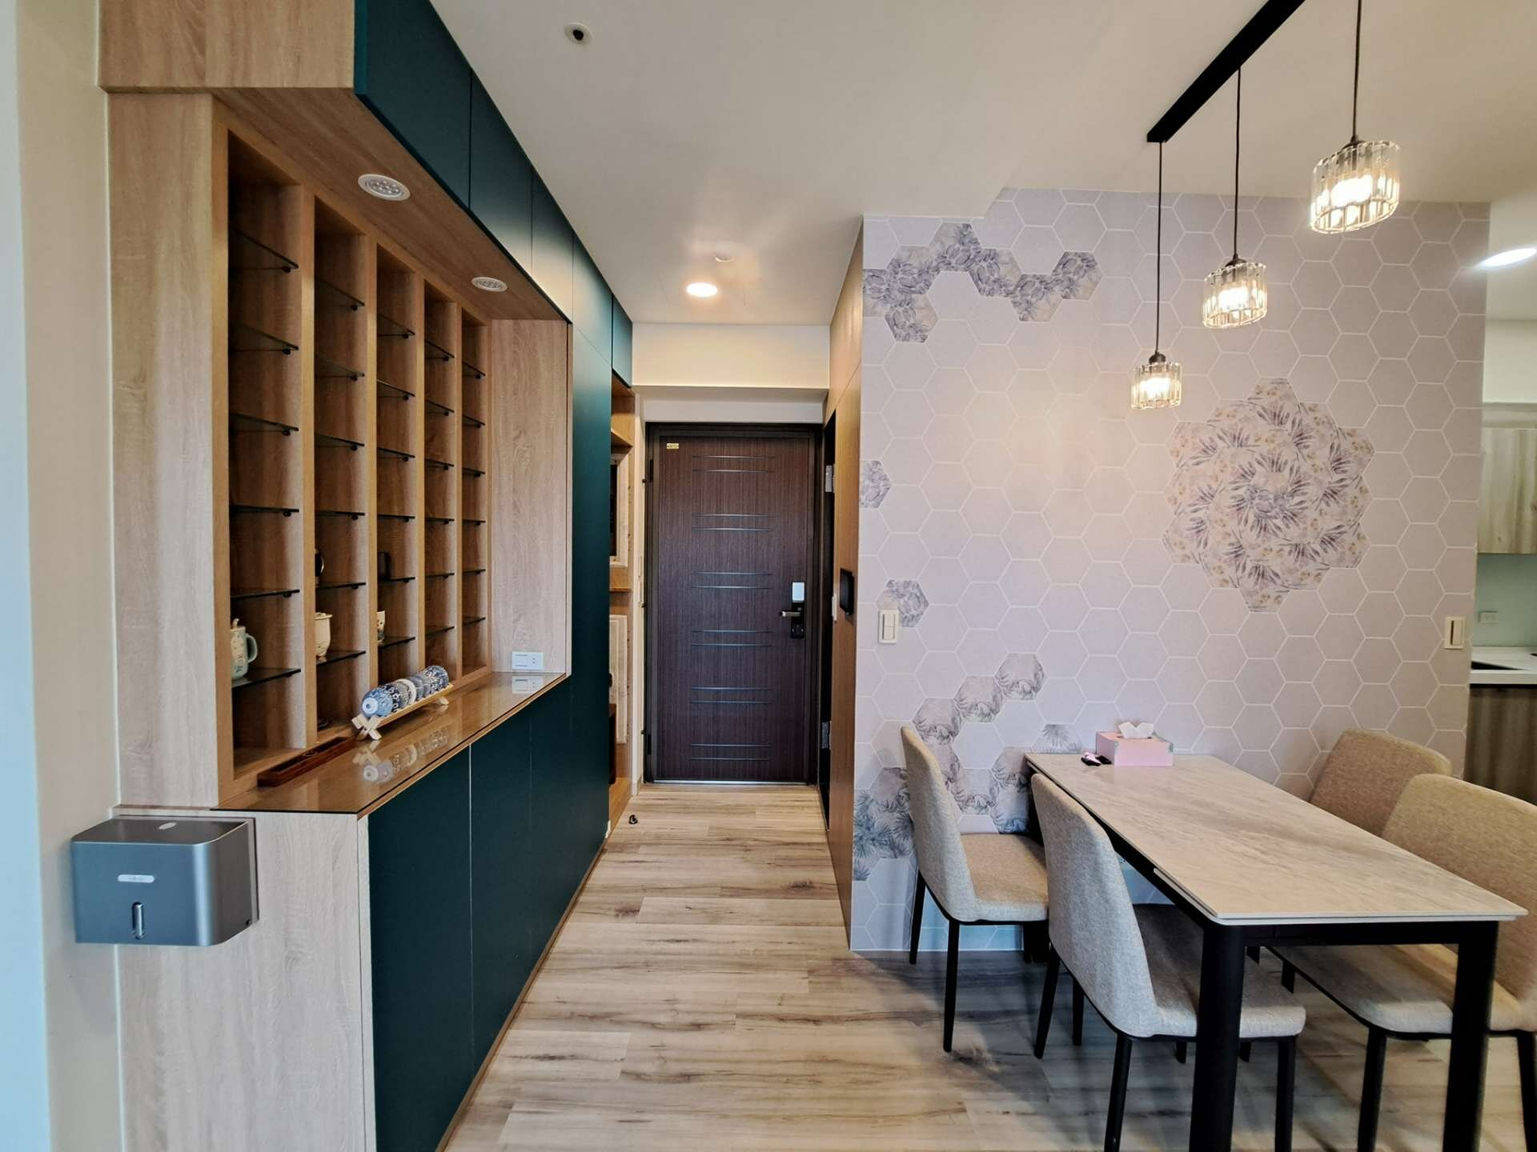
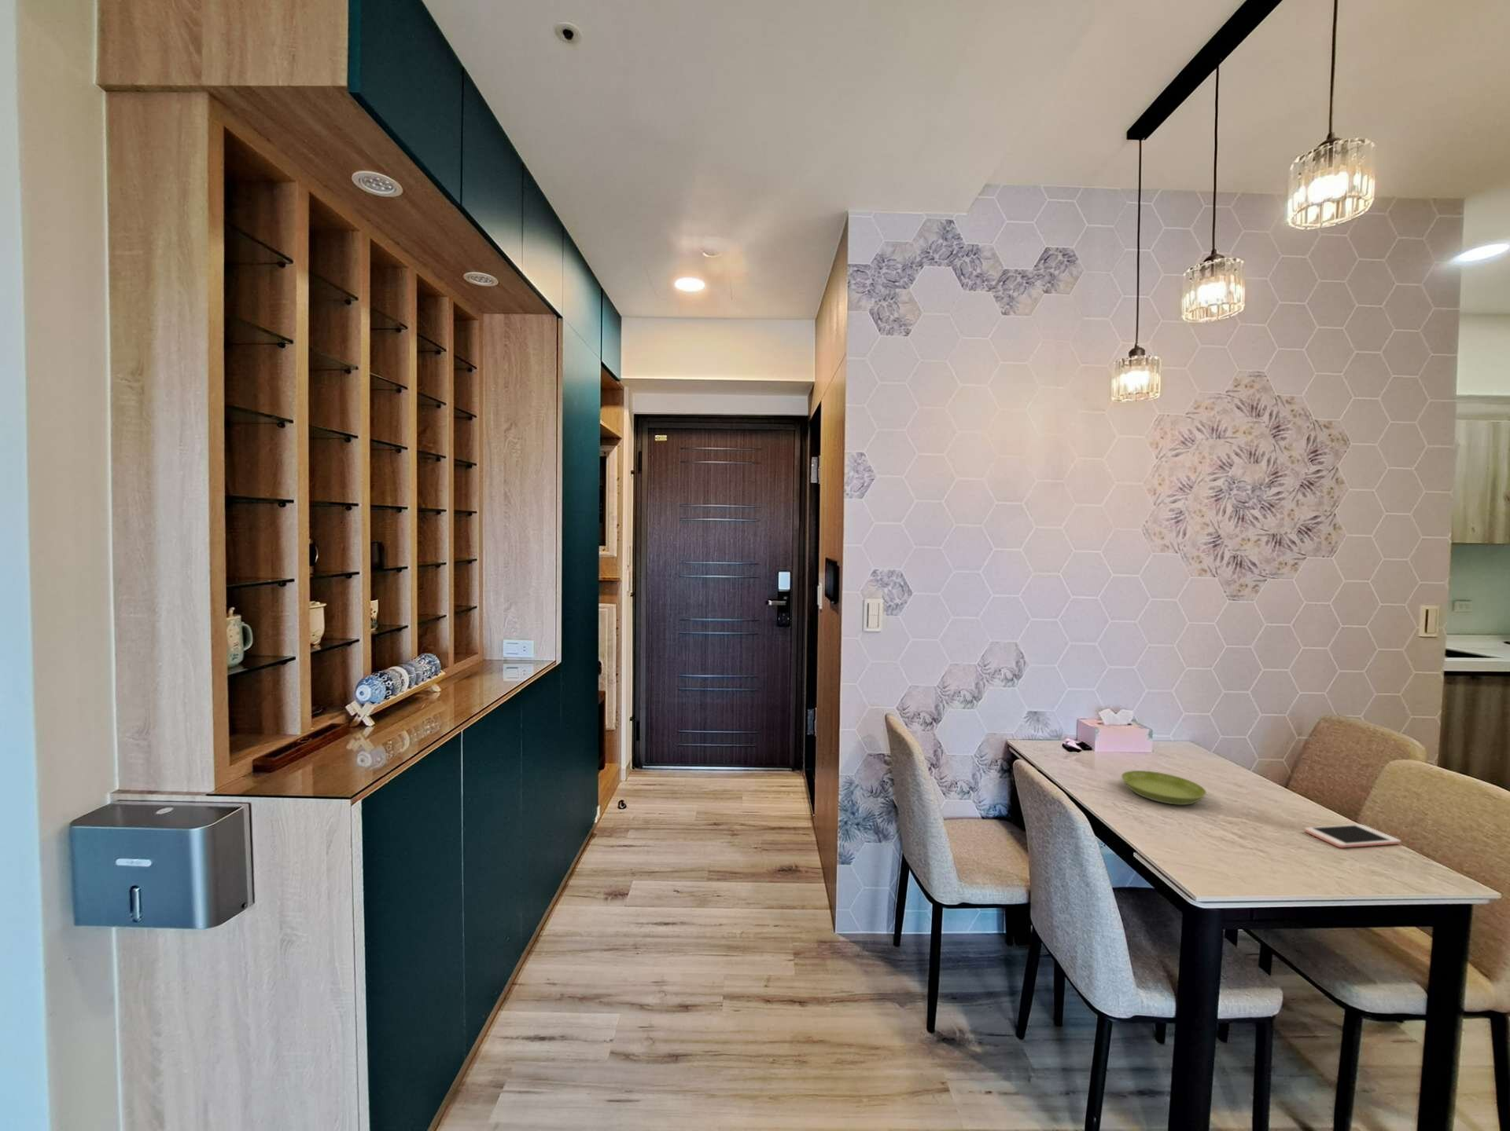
+ cell phone [1304,824,1402,848]
+ saucer [1121,770,1207,805]
